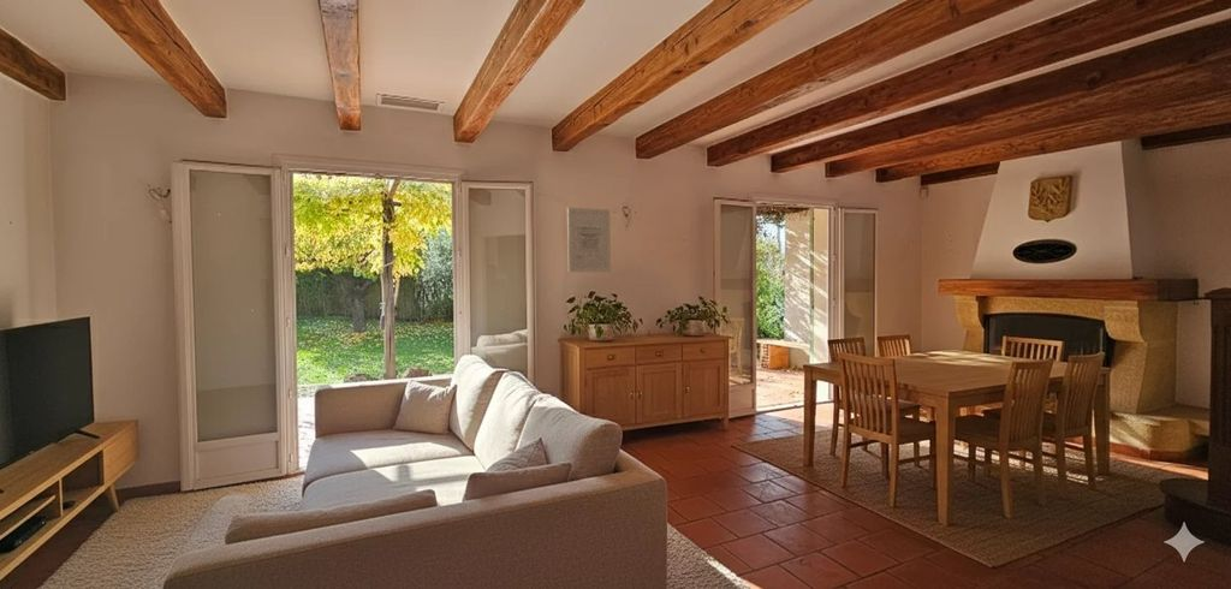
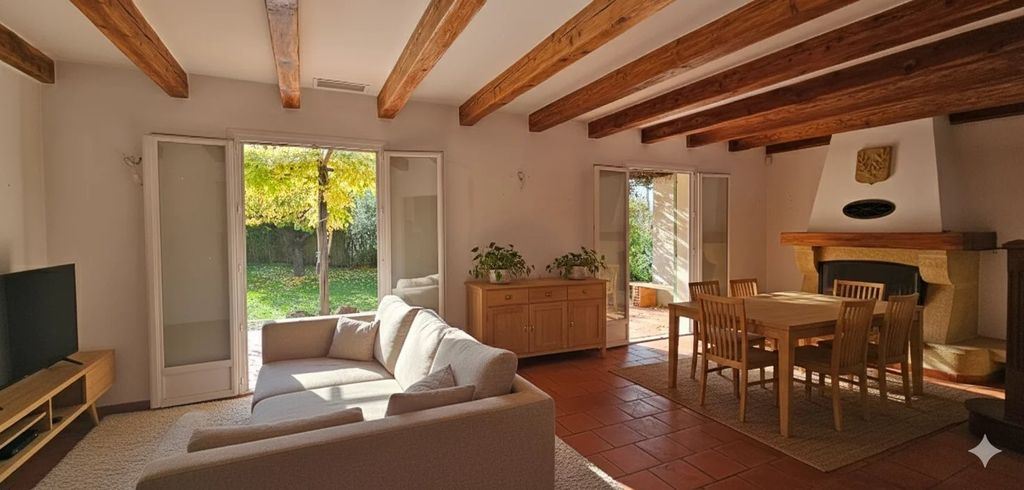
- wall art [566,207,612,273]
